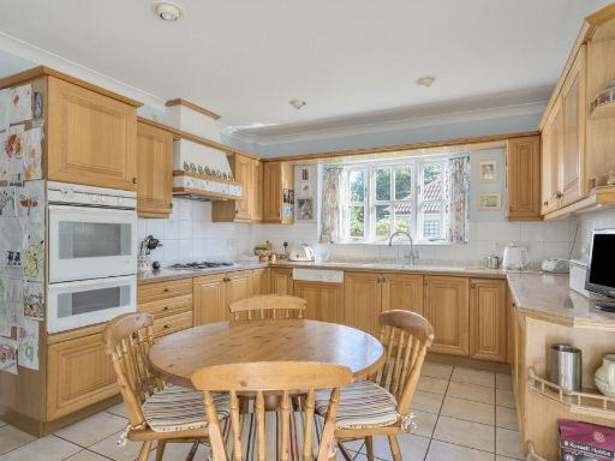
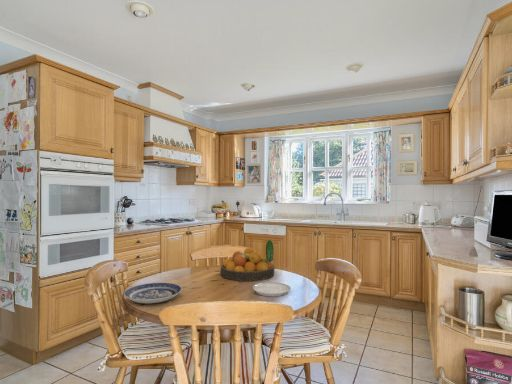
+ fruit bowl [219,247,275,282]
+ plate [123,282,182,304]
+ plate [252,239,292,298]
